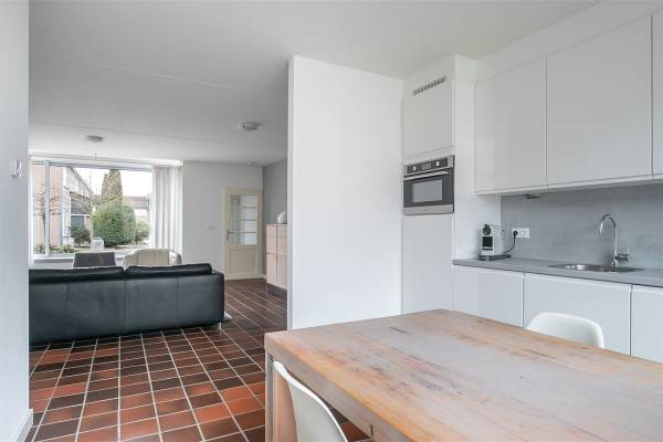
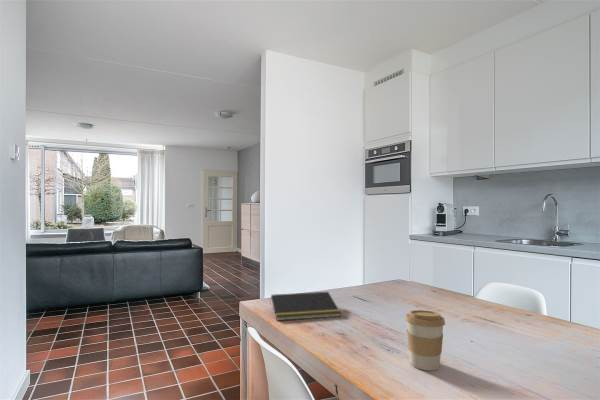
+ coffee cup [404,309,446,372]
+ notepad [269,291,342,322]
